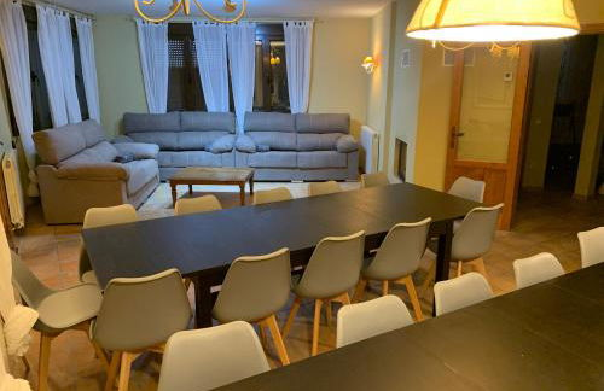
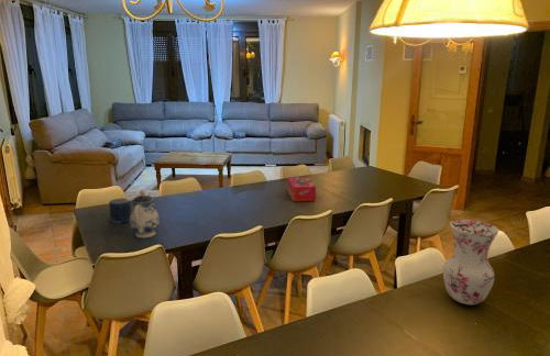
+ vase [442,219,499,305]
+ candle [108,197,132,224]
+ tissue box [287,176,317,202]
+ teapot [129,188,161,238]
